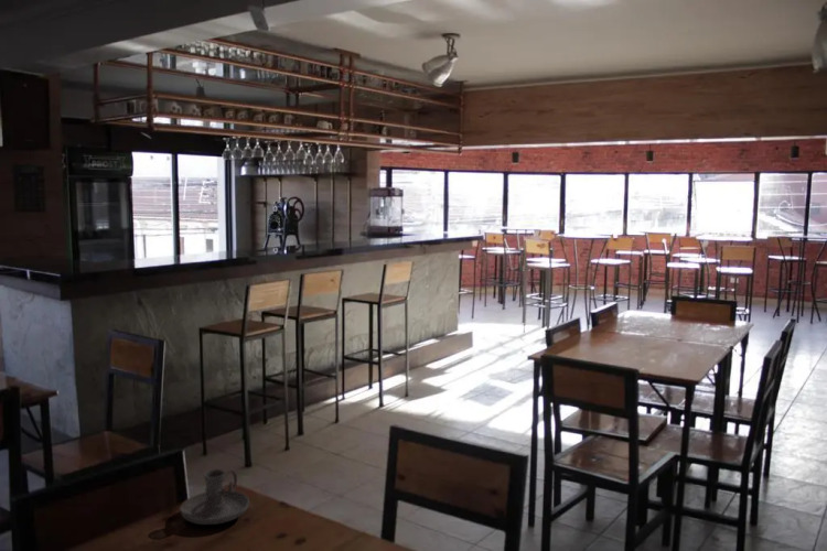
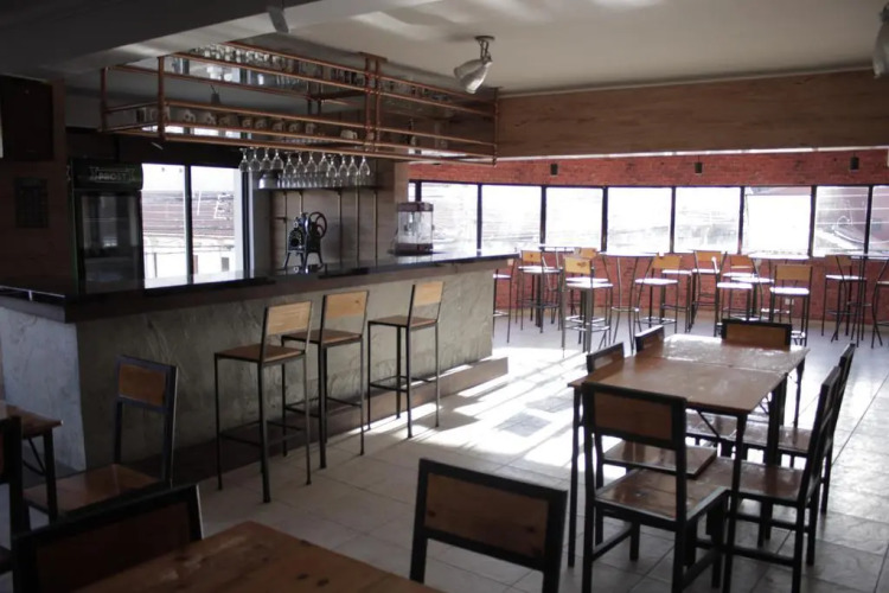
- candle holder [179,468,250,526]
